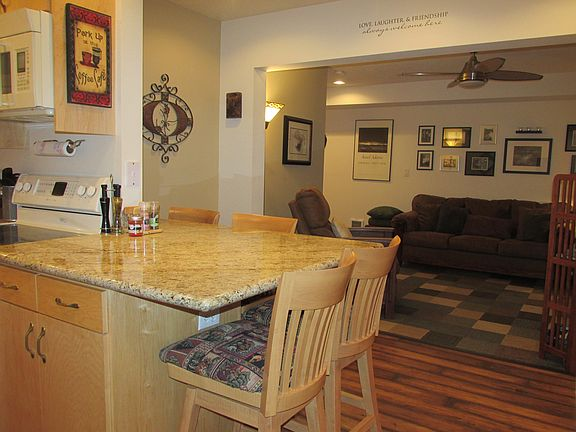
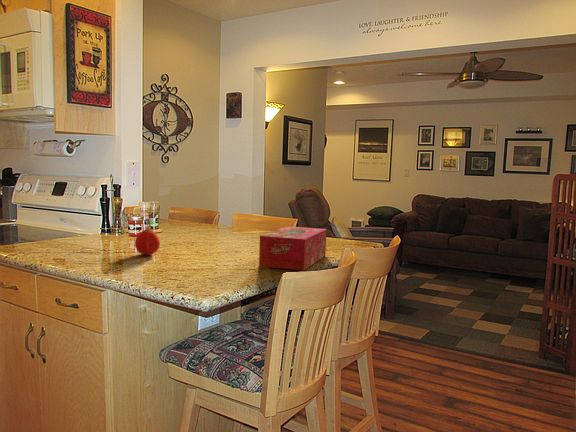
+ tissue box [258,225,327,272]
+ fruit [134,225,161,256]
